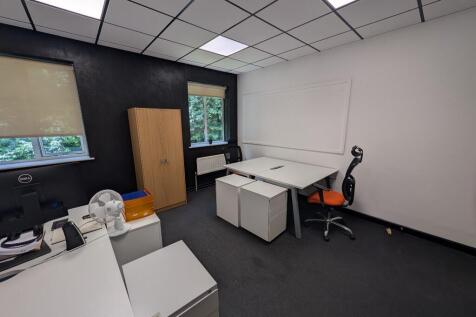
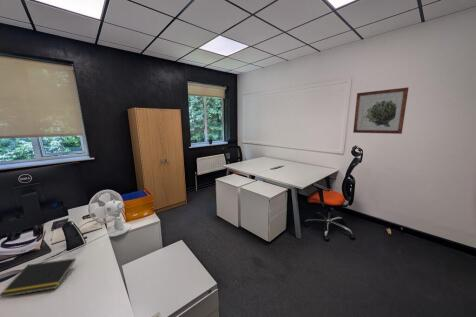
+ notepad [0,257,77,298]
+ wall art [352,86,409,135]
